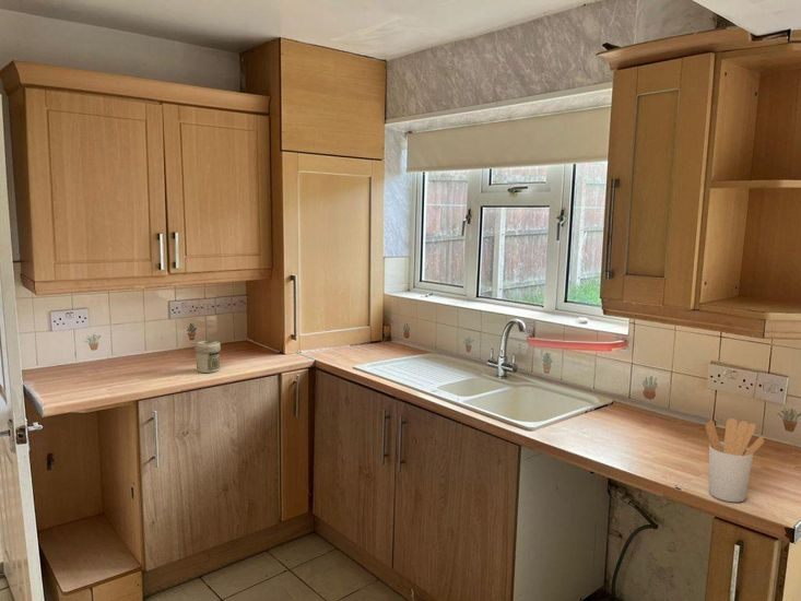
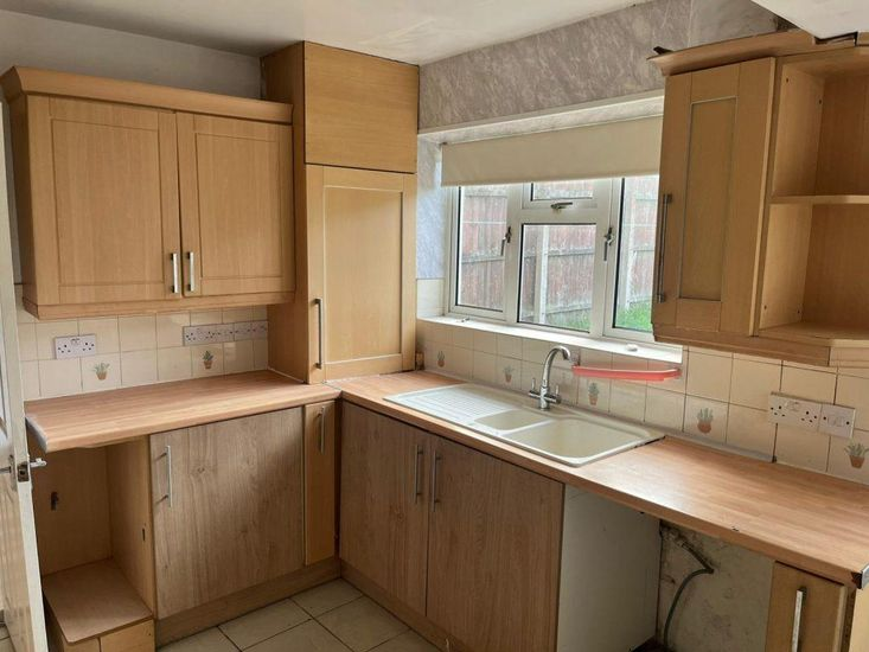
- utensil holder [705,417,765,503]
- jar [193,340,222,374]
